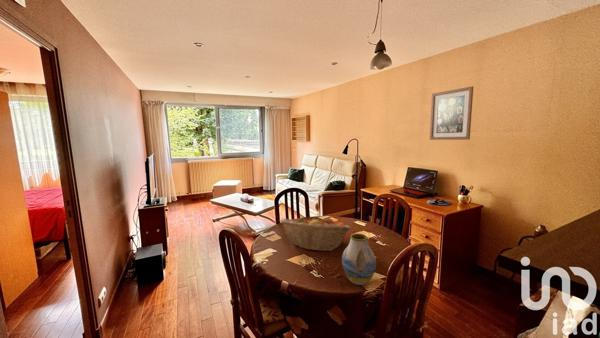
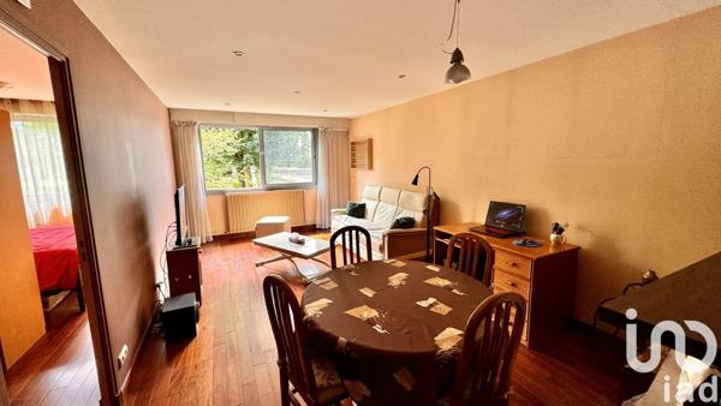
- fruit basket [279,216,351,252]
- vase [341,233,377,286]
- wall art [429,85,474,141]
